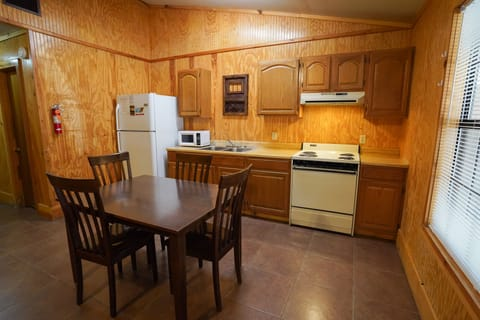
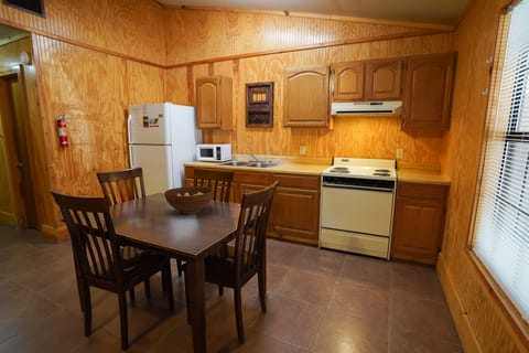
+ fruit bowl [163,185,214,215]
